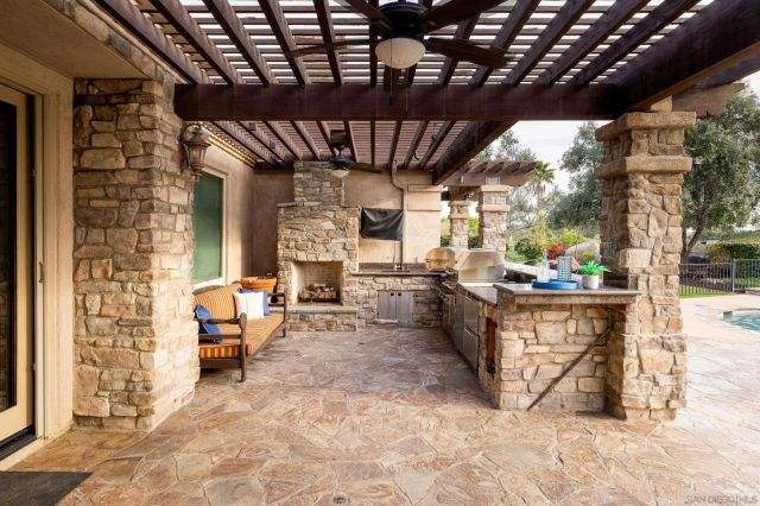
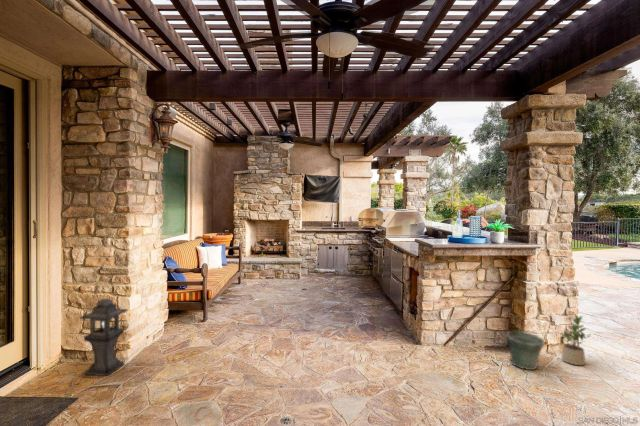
+ flower pot [506,330,546,371]
+ potted plant [560,314,592,366]
+ lantern [78,297,129,377]
